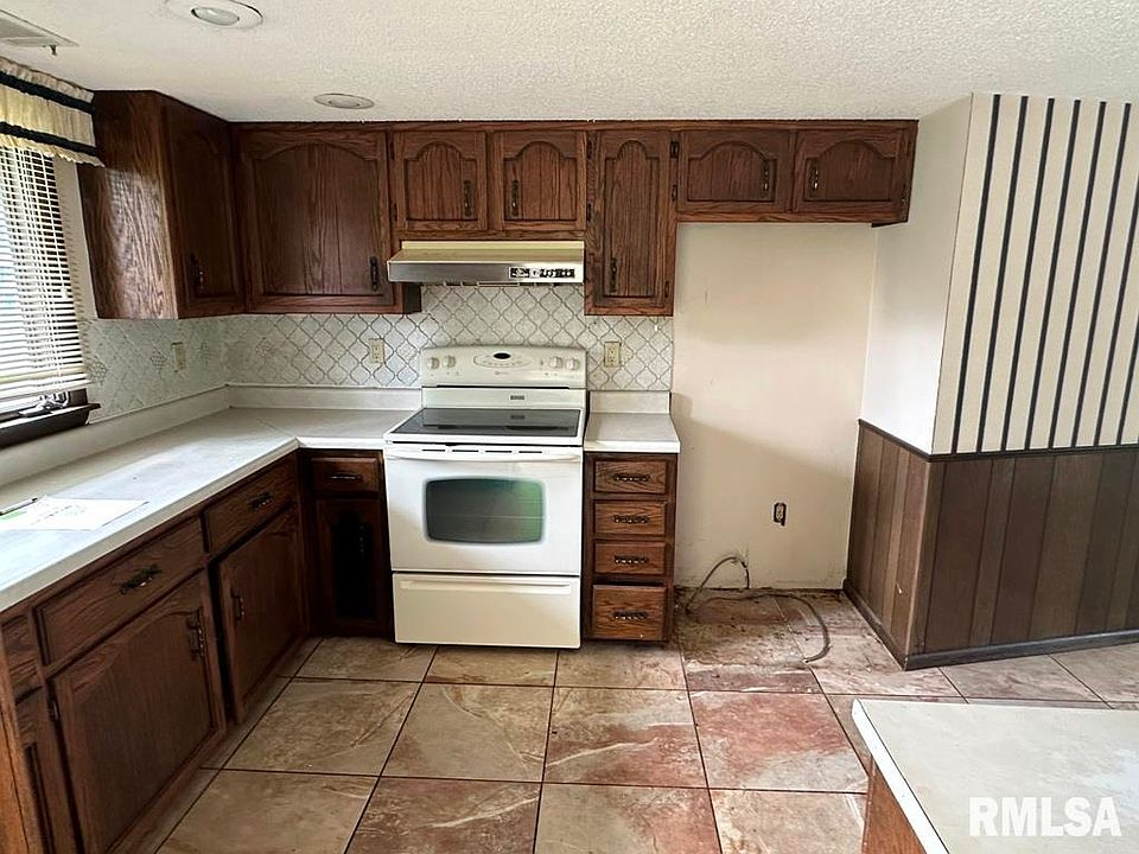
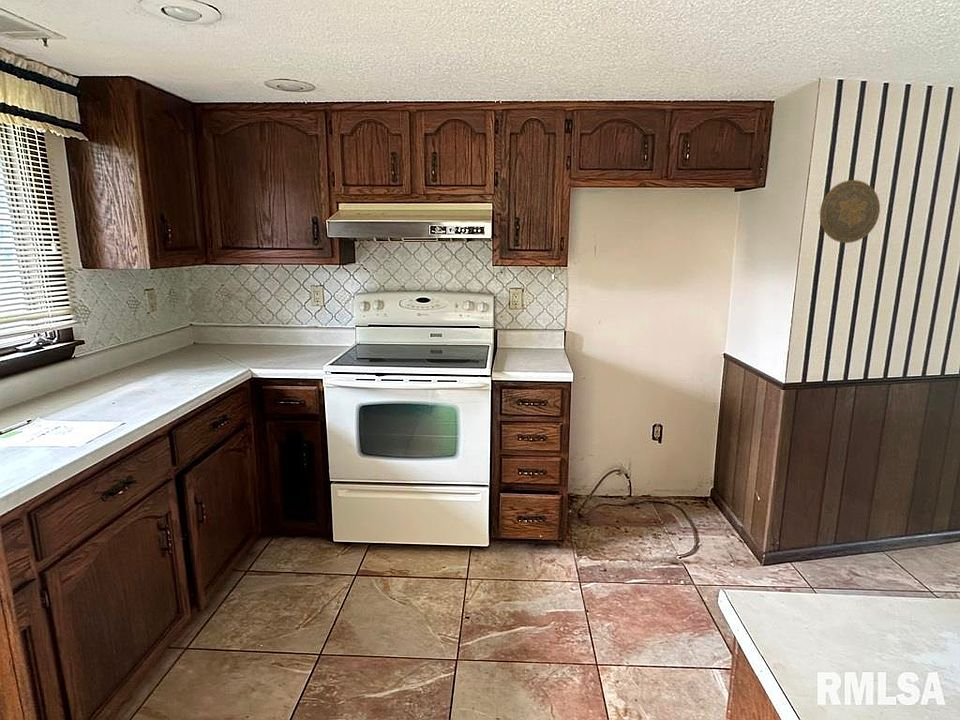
+ decorative plate [819,179,881,244]
